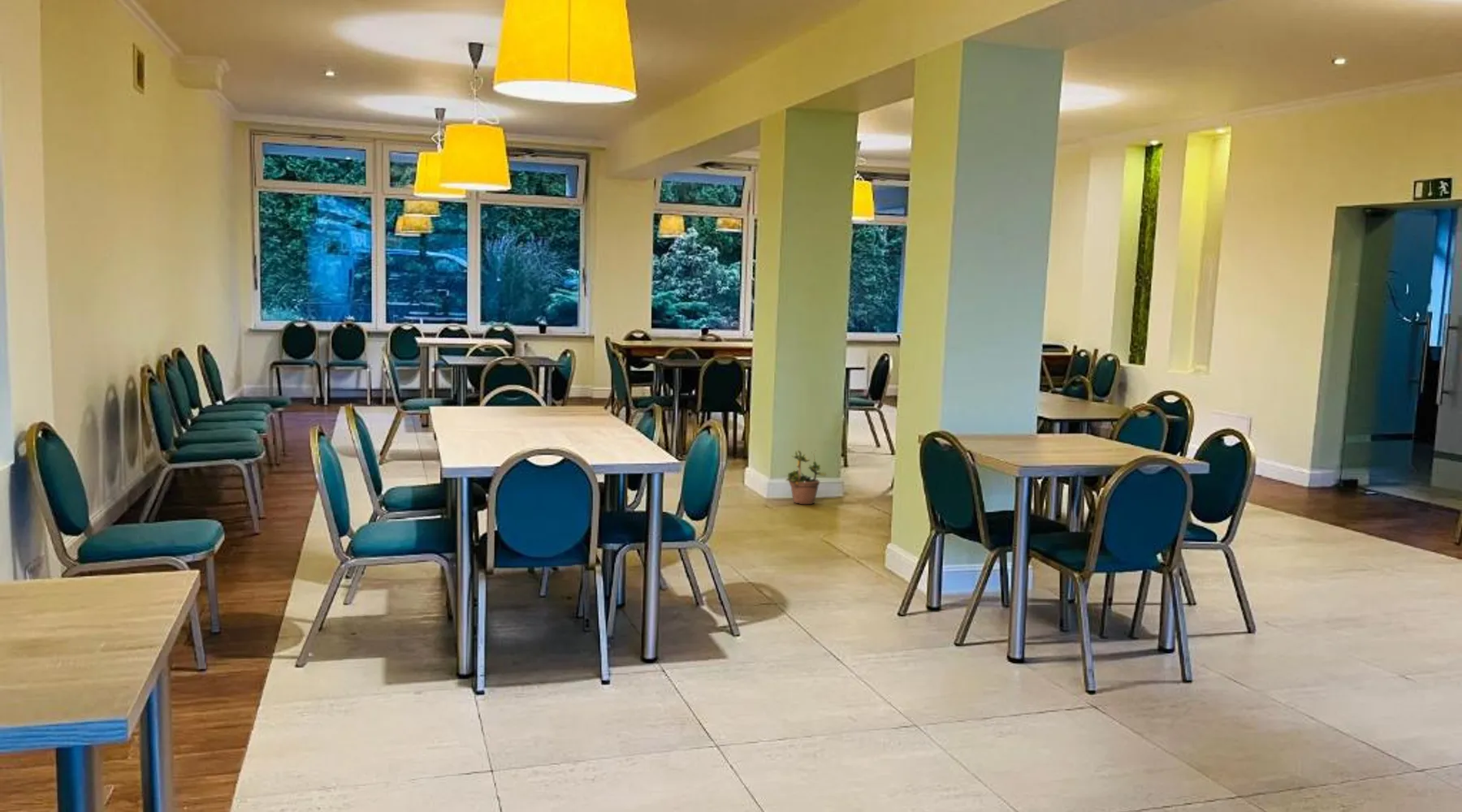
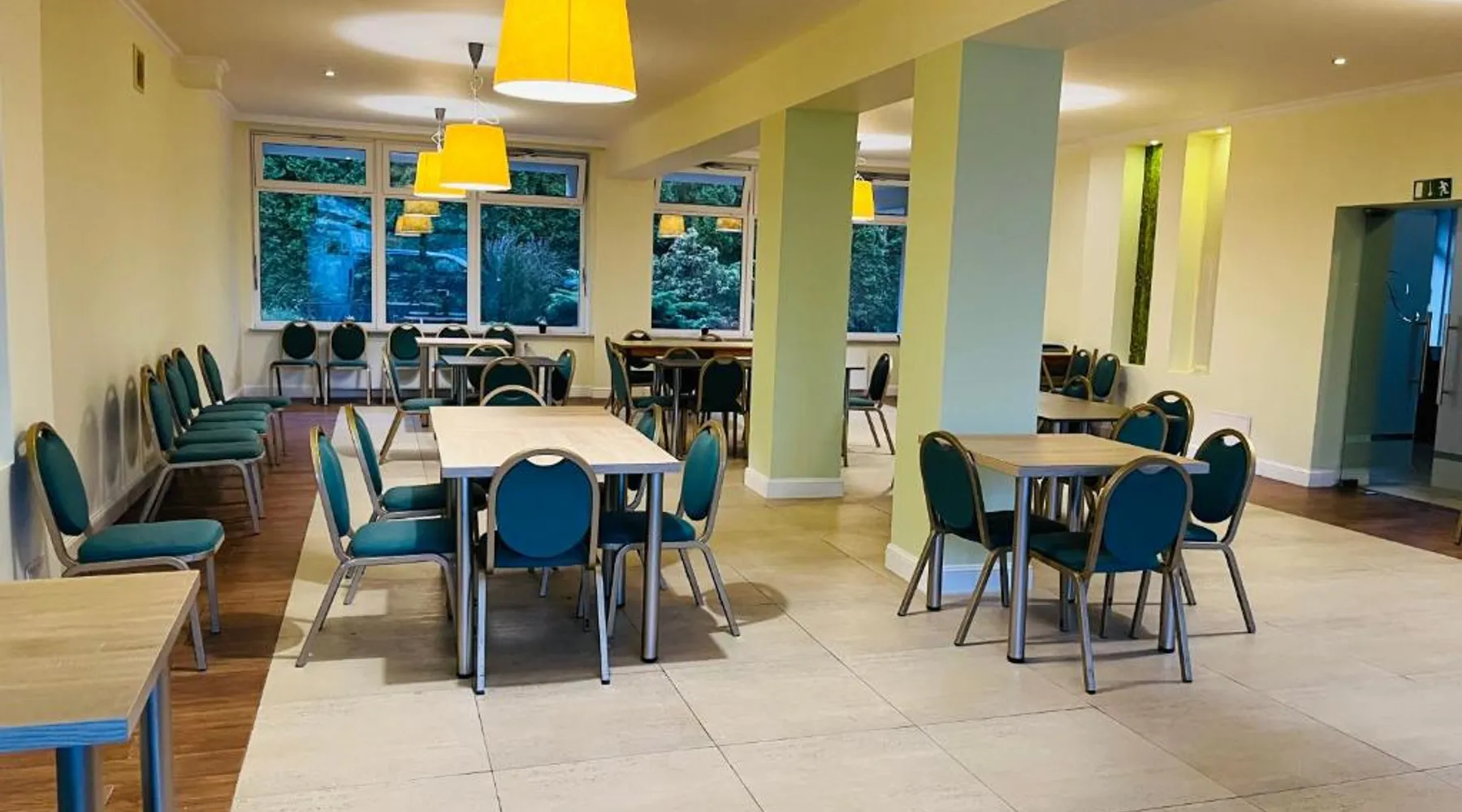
- potted plant [785,449,827,505]
